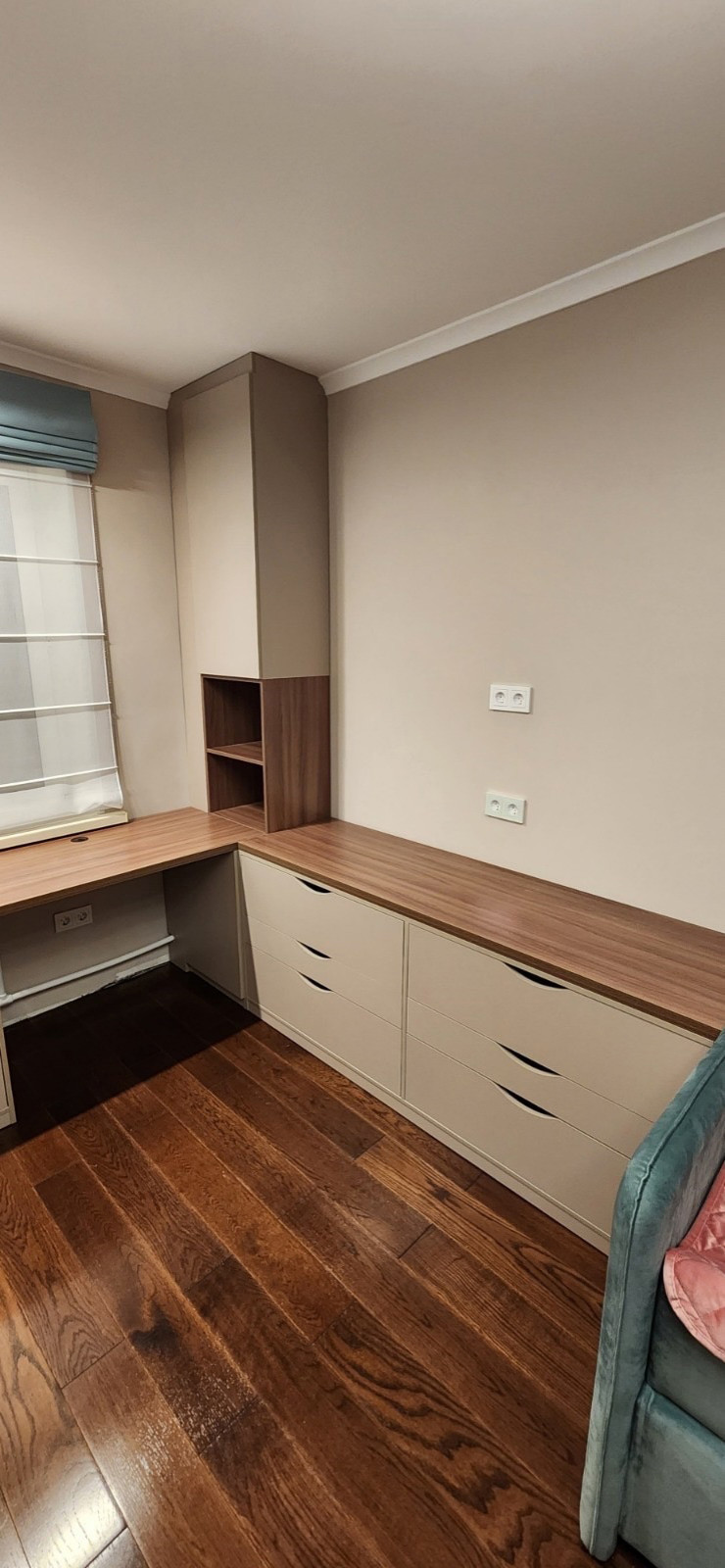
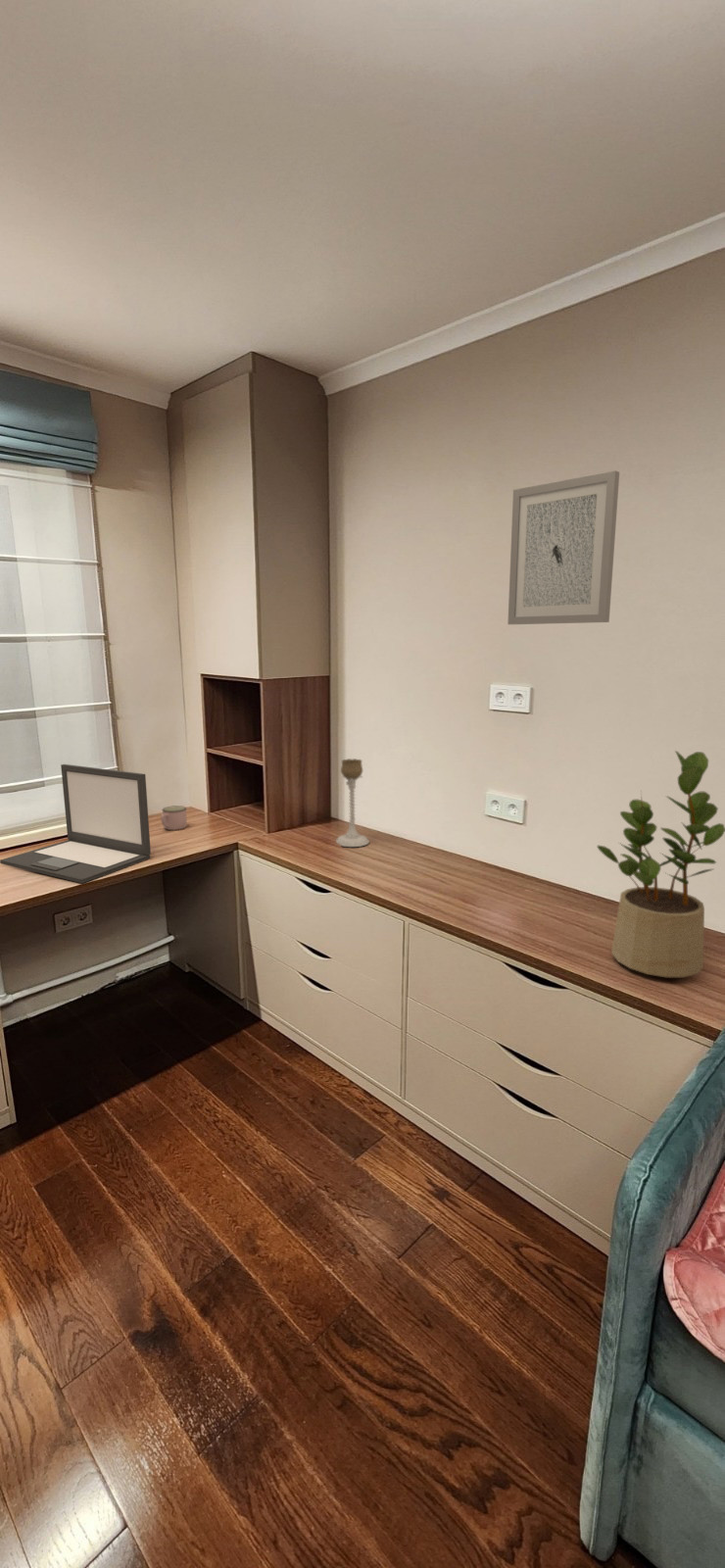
+ potted plant [596,750,725,978]
+ laptop [0,763,152,884]
+ wall art [507,469,620,625]
+ mug [160,805,188,831]
+ candle holder [335,758,370,848]
